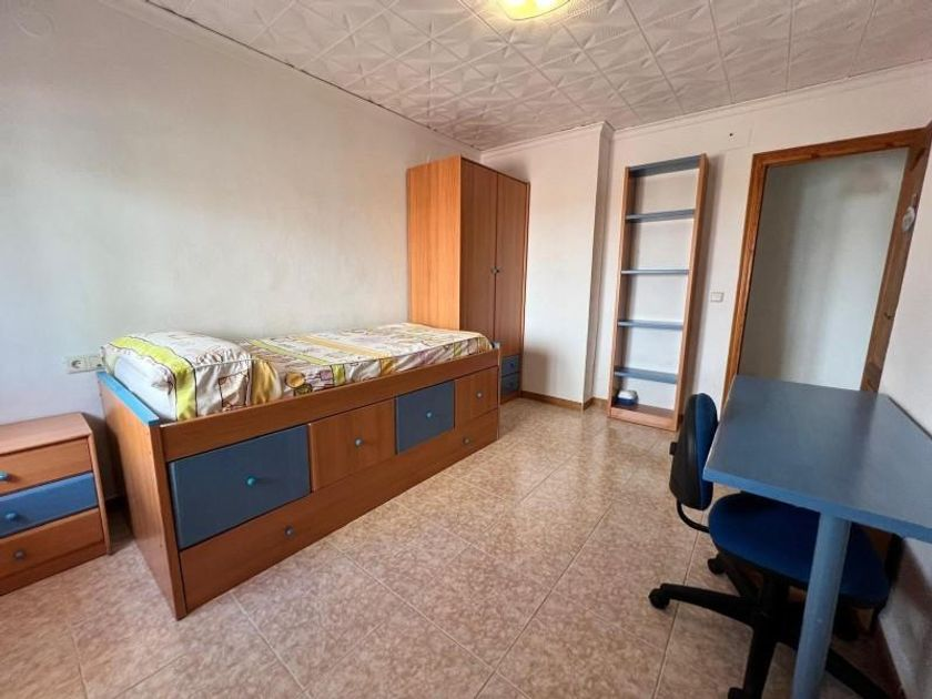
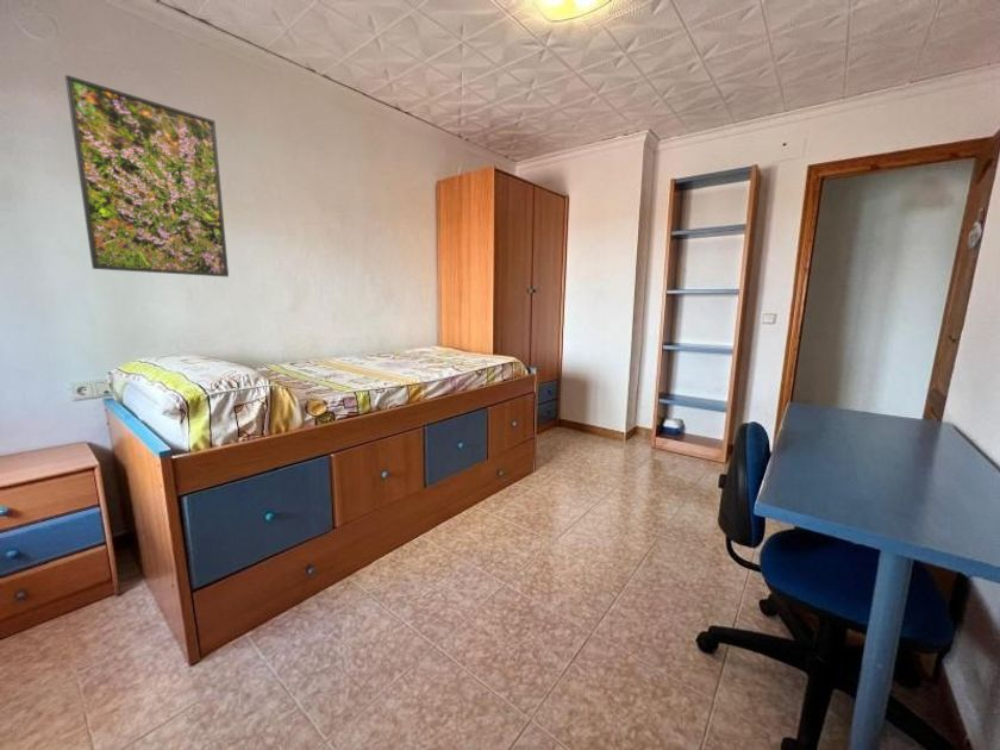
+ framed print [64,74,230,279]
